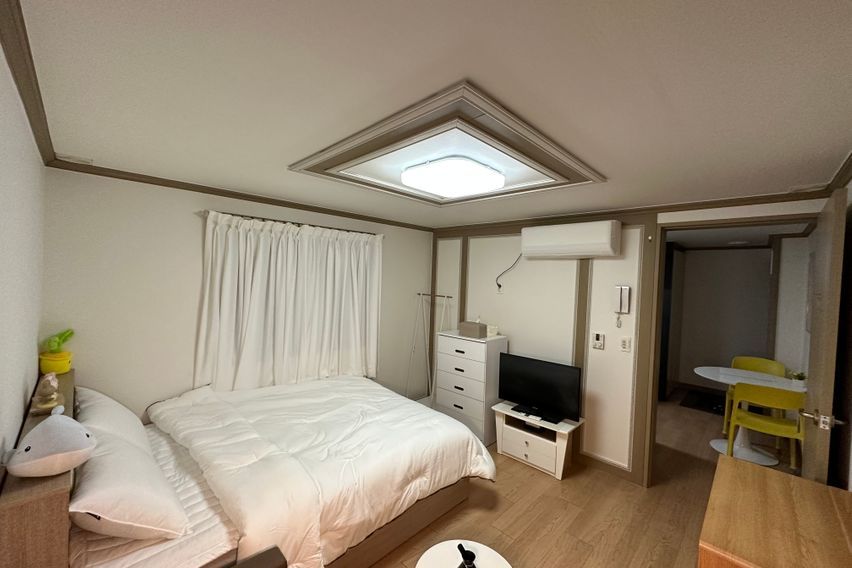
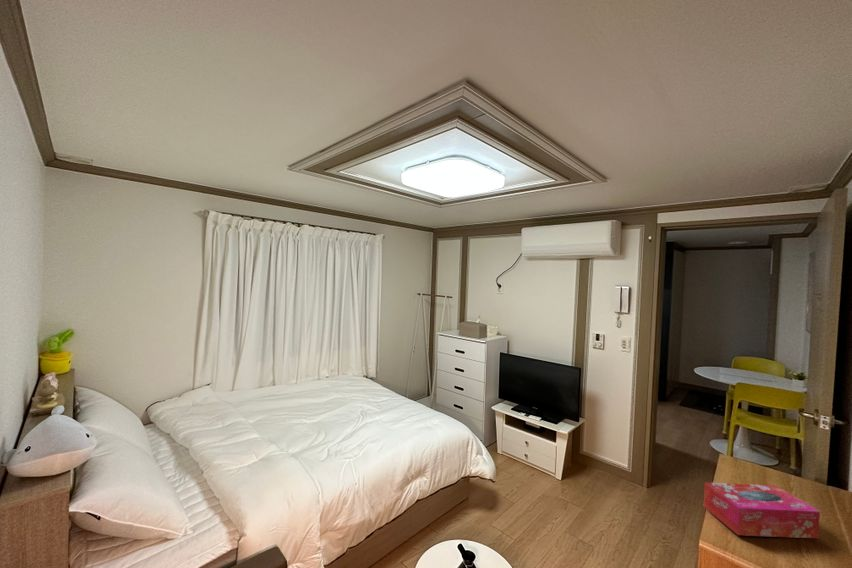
+ tissue box [703,482,821,540]
